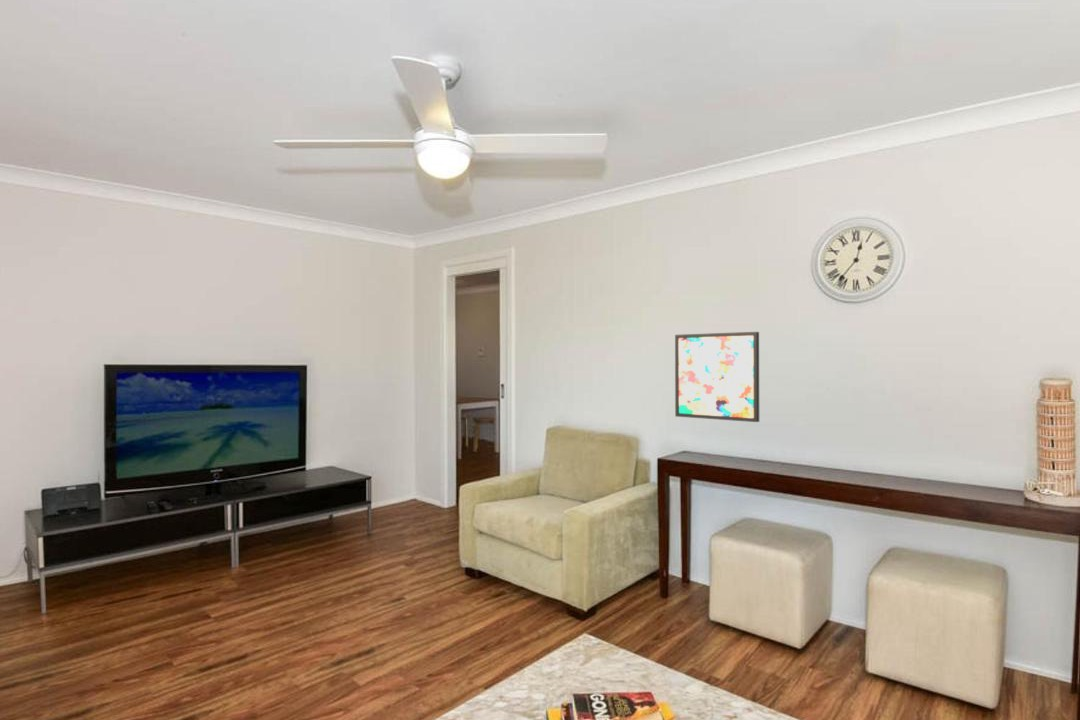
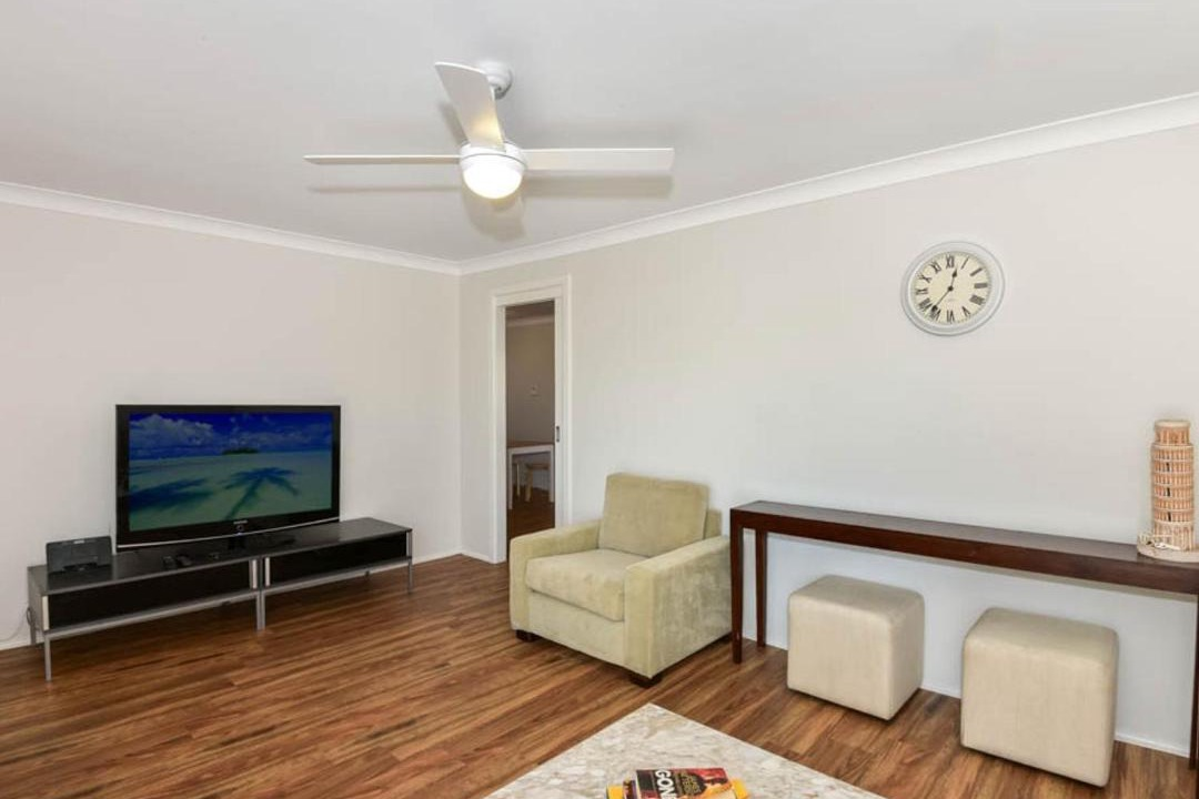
- wall art [674,331,760,423]
